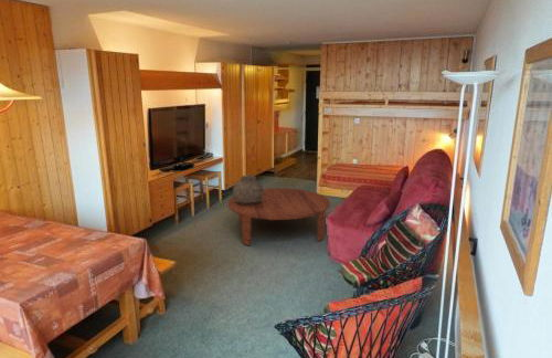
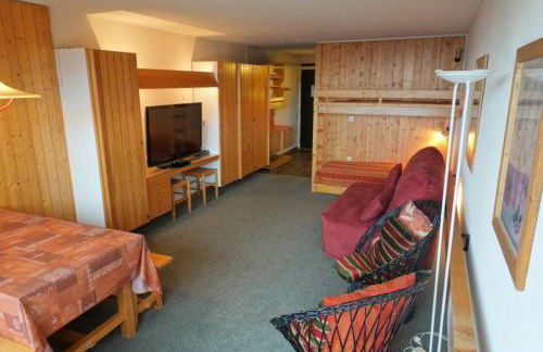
- coffee table [226,187,331,246]
- ceramic pot [232,175,264,206]
